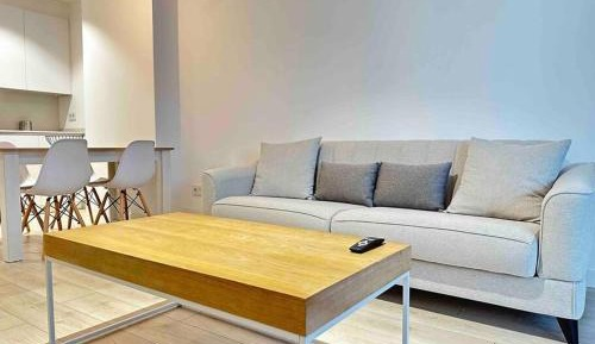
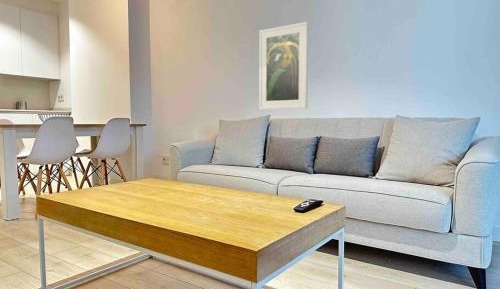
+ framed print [258,21,309,111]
